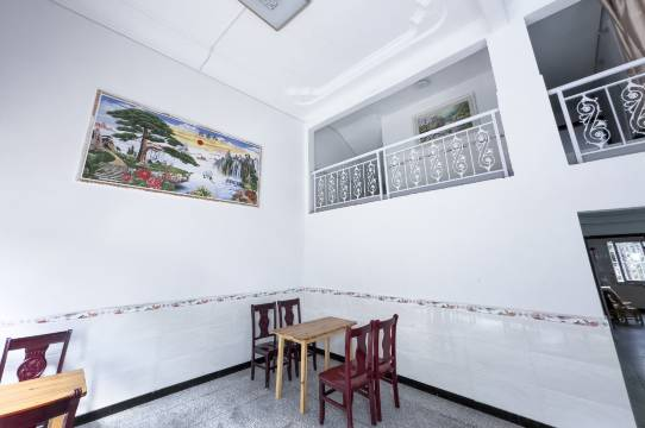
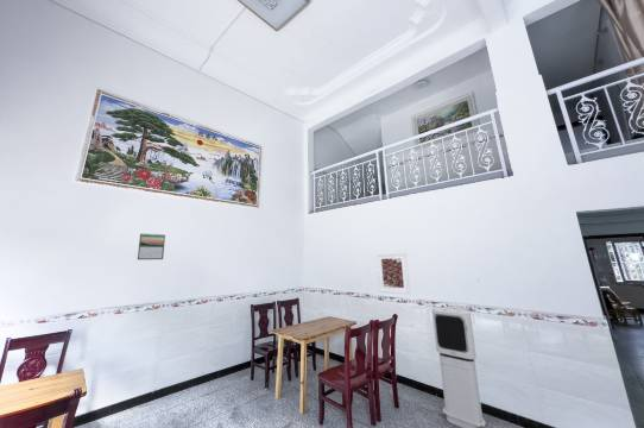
+ air purifier [431,304,487,428]
+ calendar [137,232,166,260]
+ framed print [375,251,411,295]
